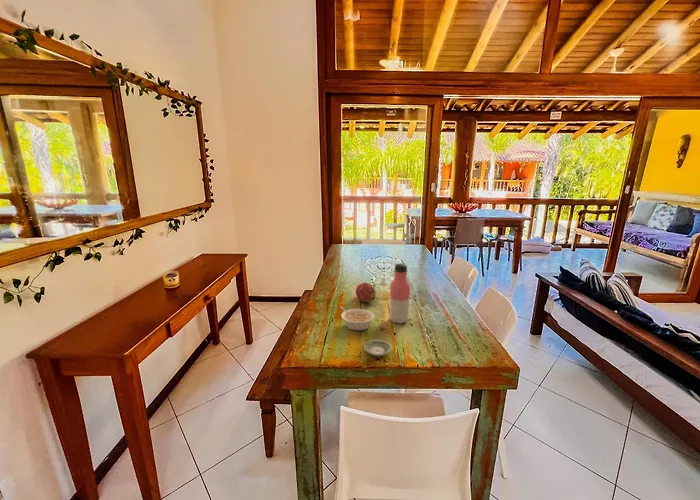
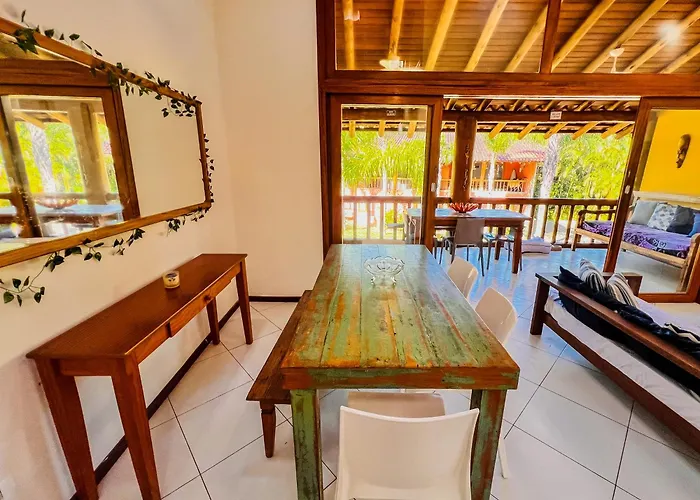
- fruit [355,282,377,304]
- water bottle [388,262,411,325]
- legume [339,306,376,332]
- saucer [363,339,392,357]
